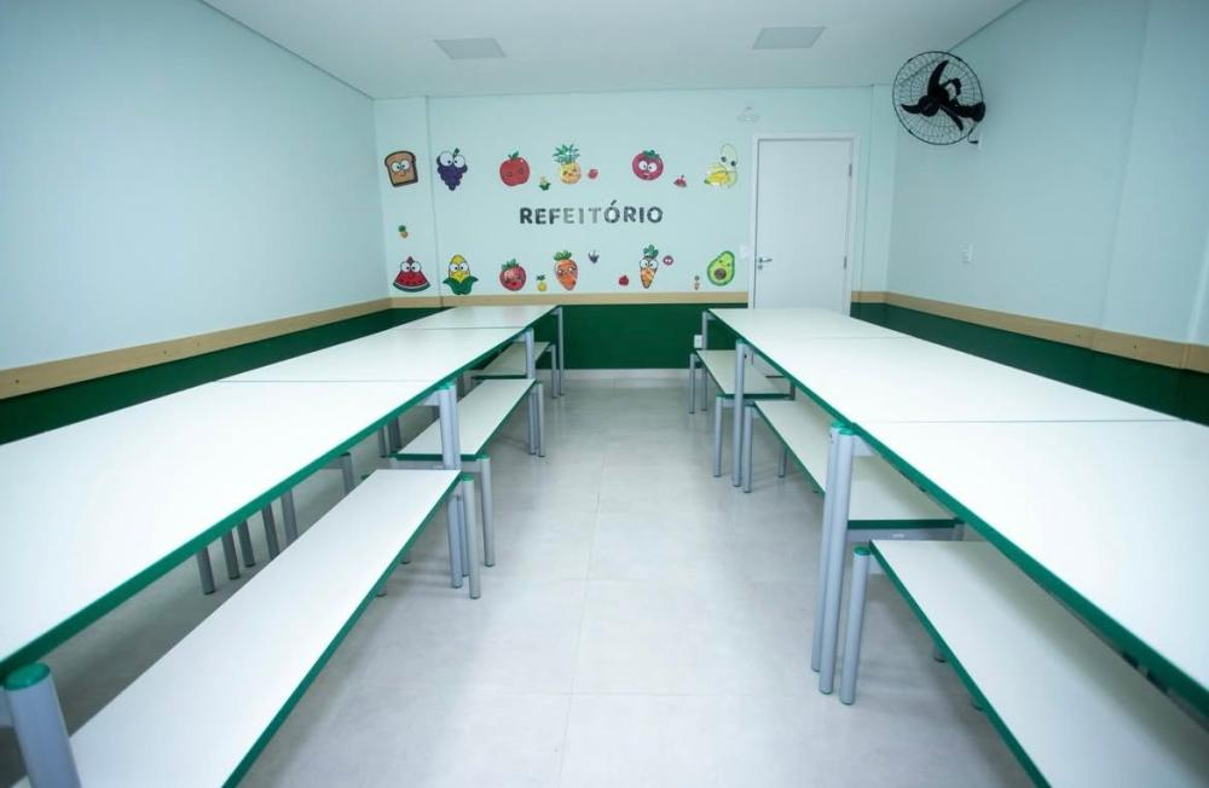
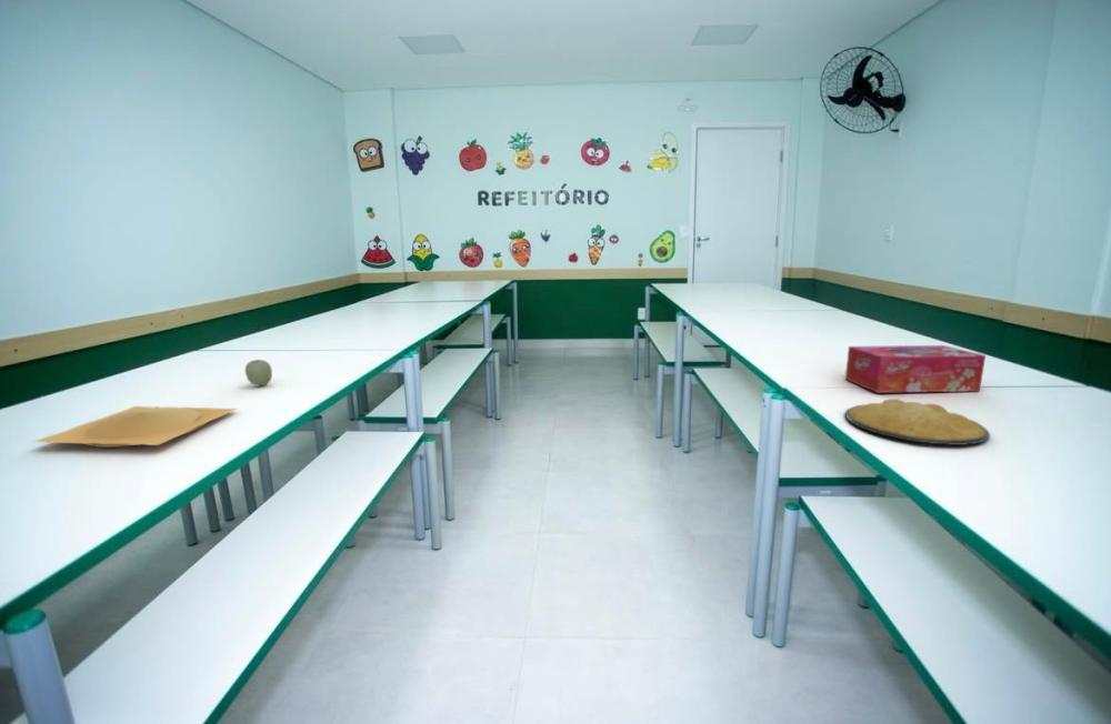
+ fruit [244,359,273,386]
+ tissue box [844,344,987,394]
+ plate [33,405,238,449]
+ plate [844,398,991,446]
